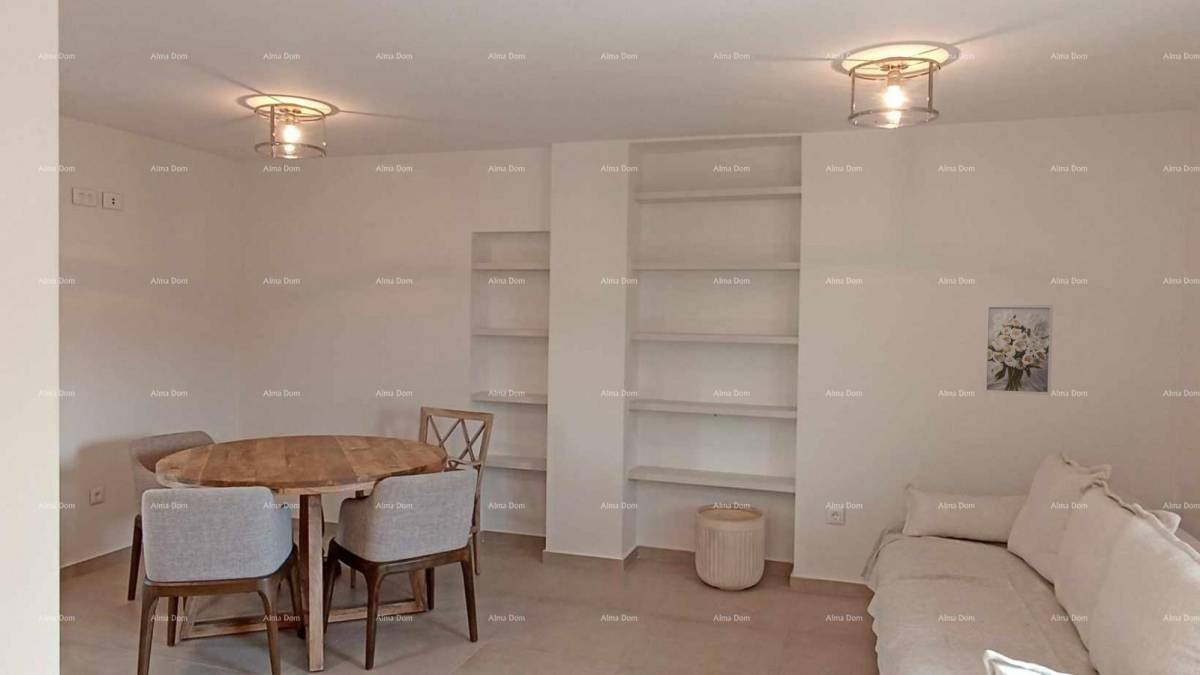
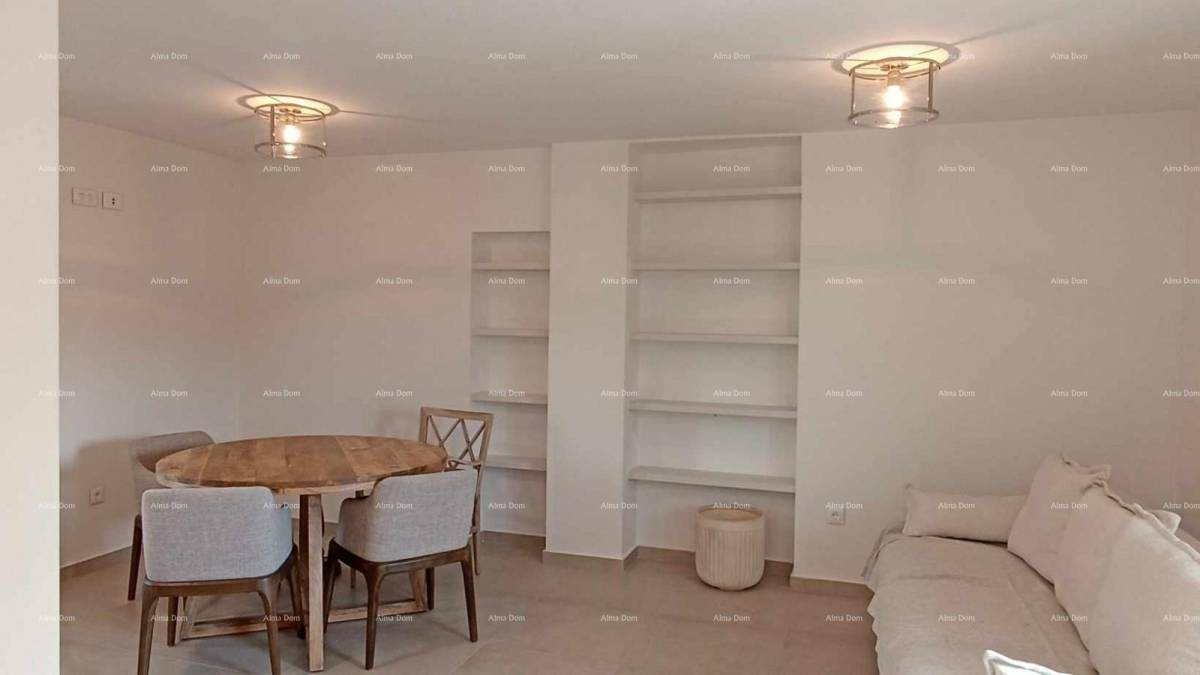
- wall art [982,303,1054,396]
